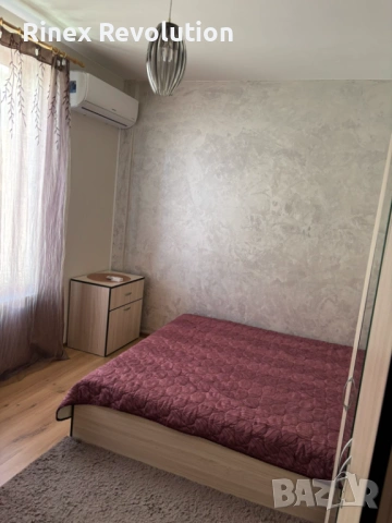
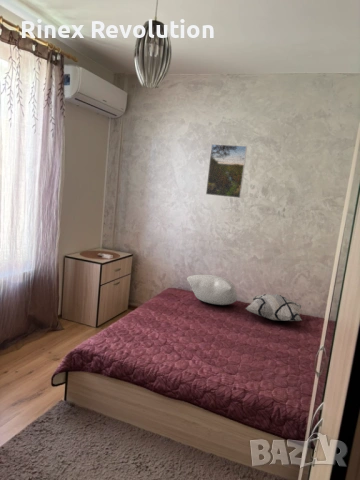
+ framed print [205,143,248,199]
+ pillow [186,273,238,306]
+ decorative pillow [245,293,303,322]
